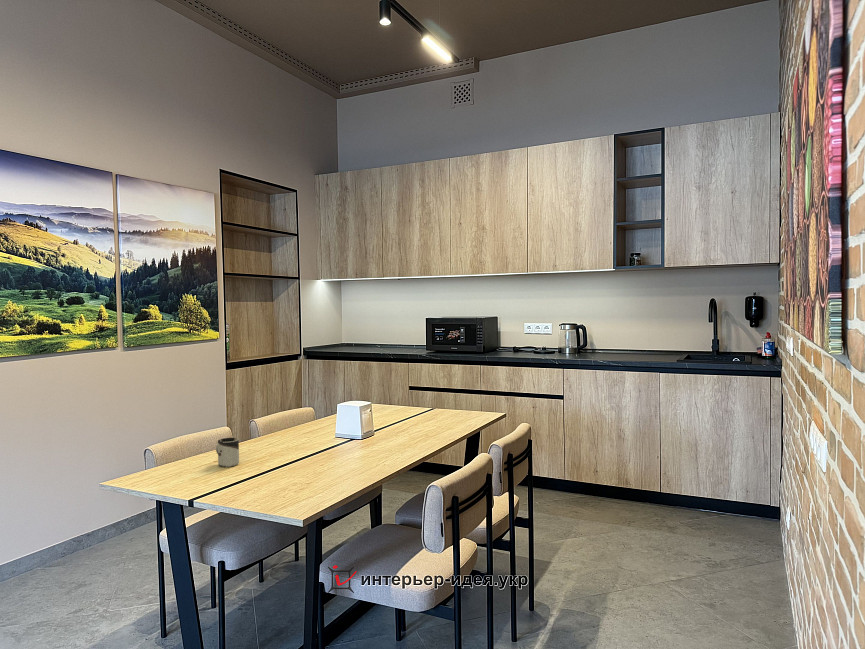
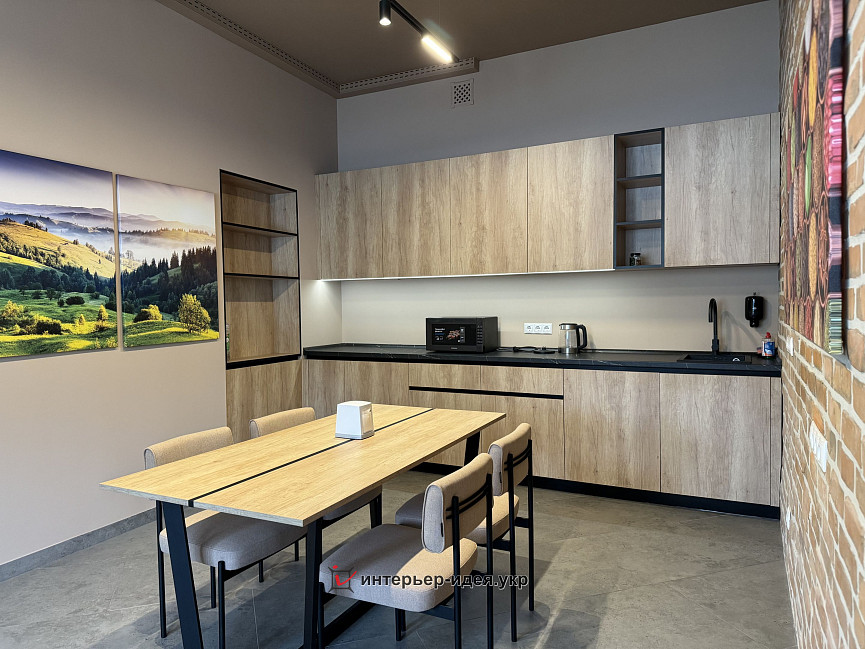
- cup [215,437,240,468]
